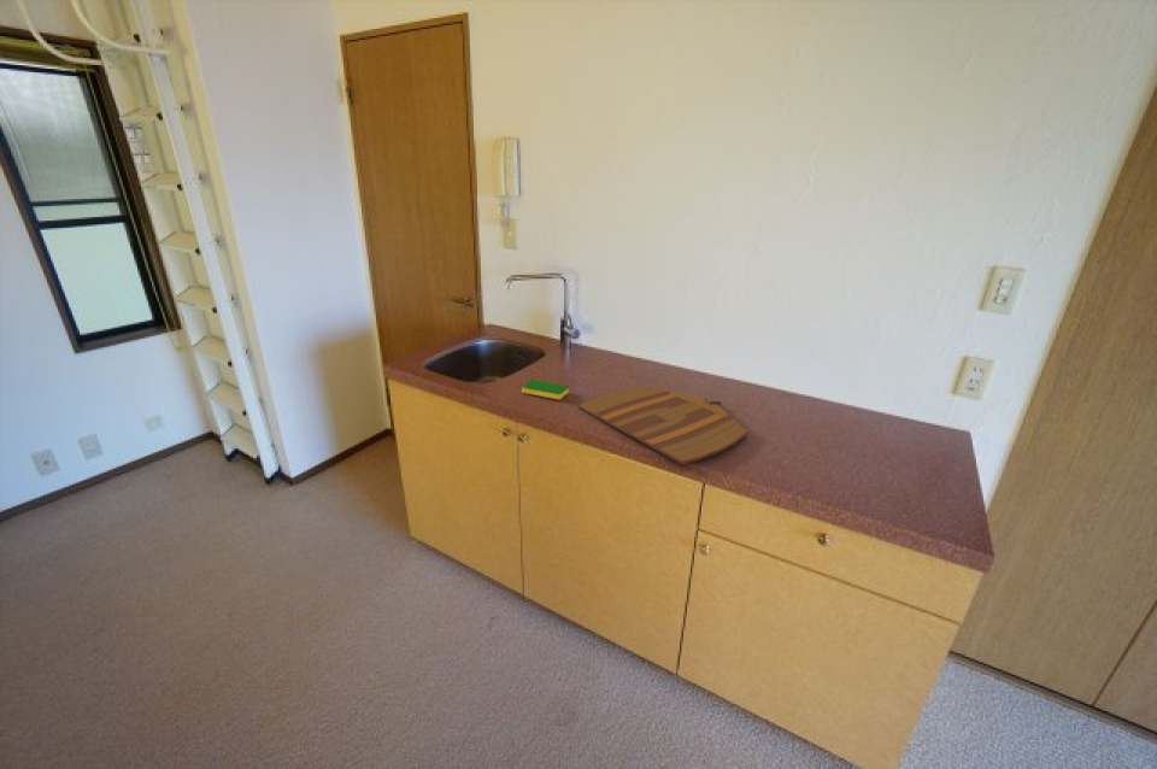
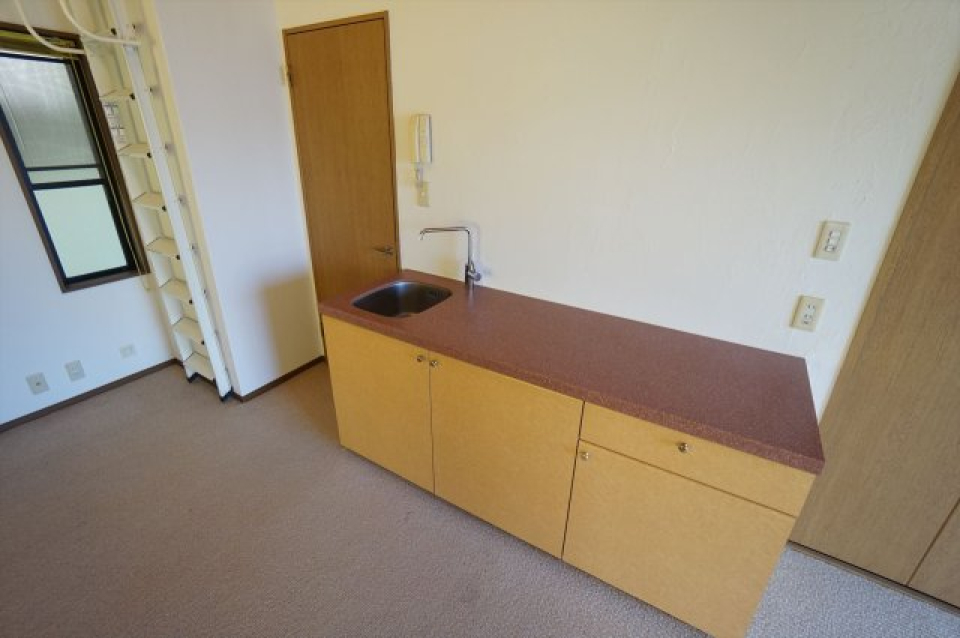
- cutting board [577,386,748,465]
- dish sponge [521,378,570,400]
